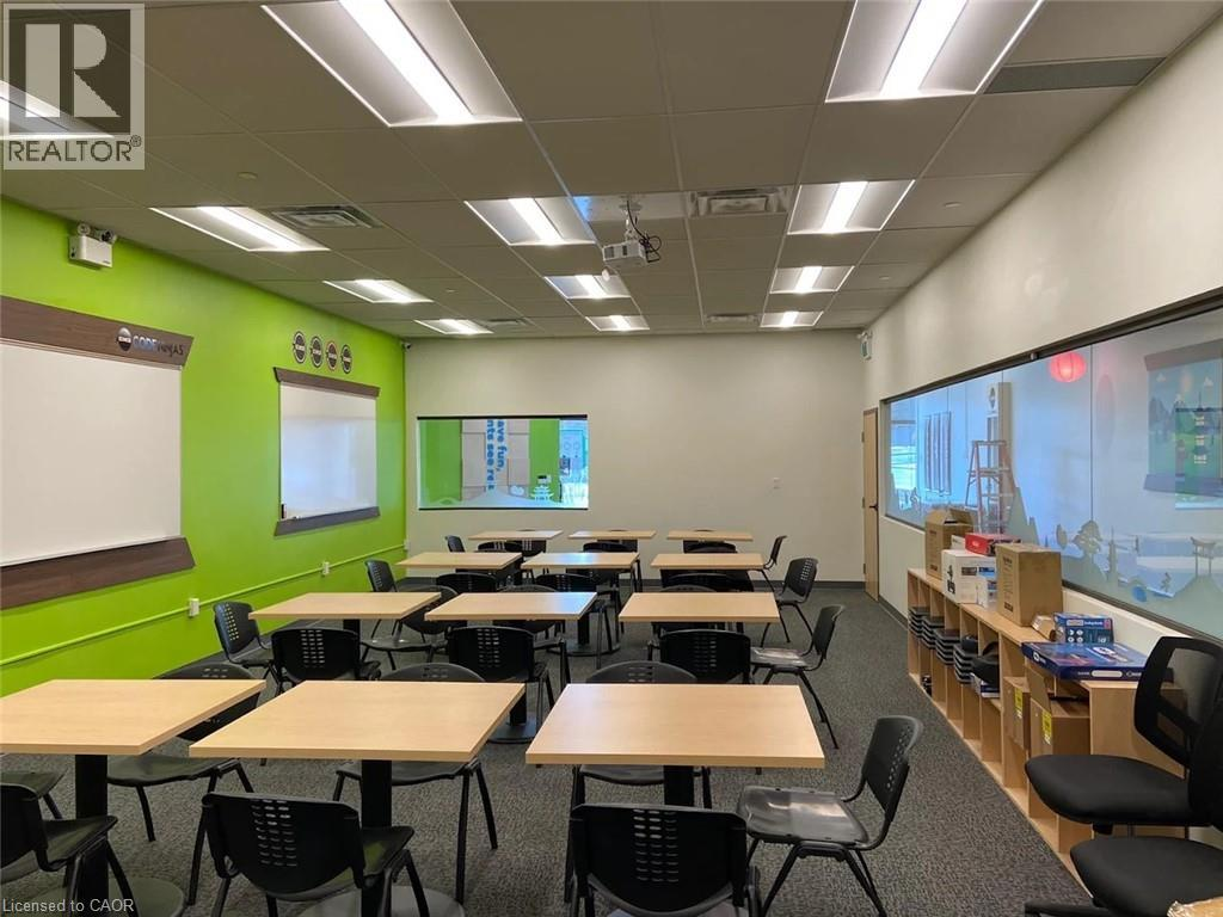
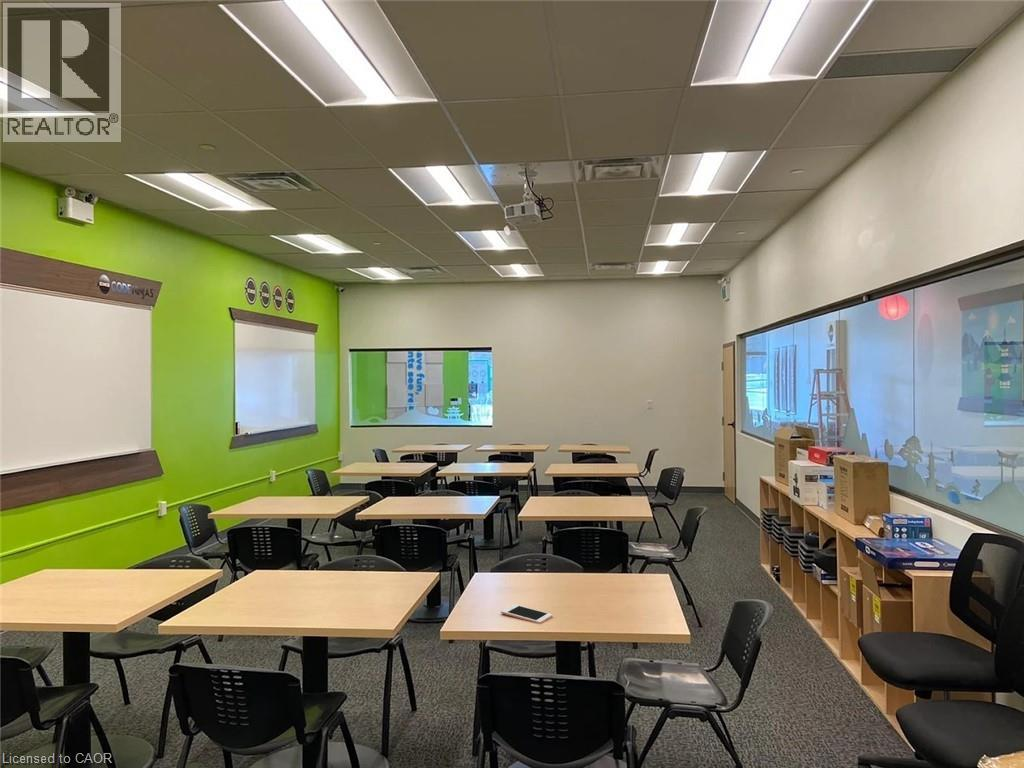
+ cell phone [500,603,553,625]
